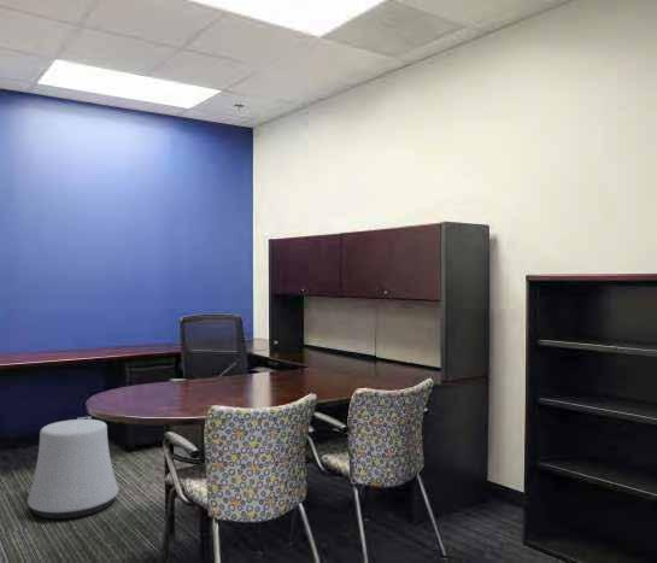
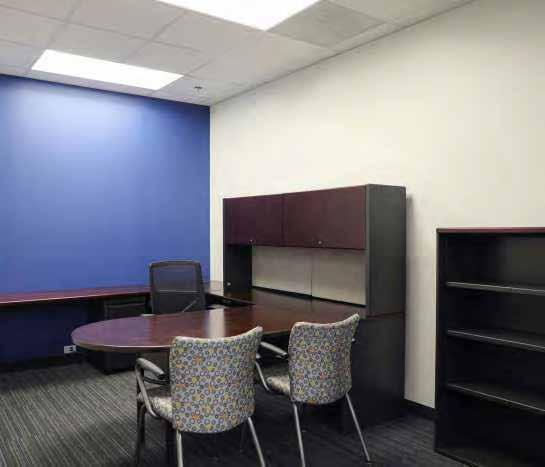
- stool [27,418,119,520]
